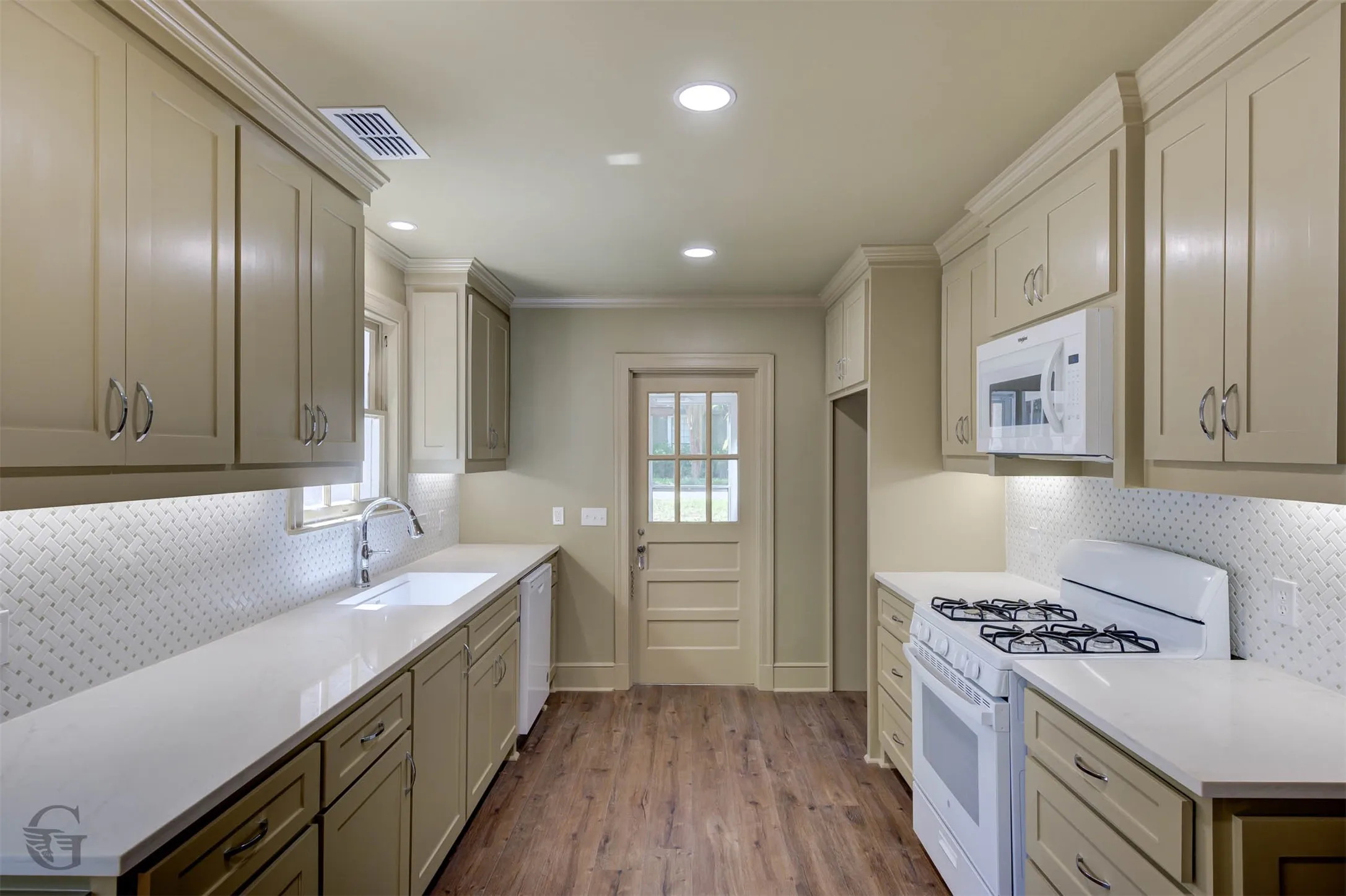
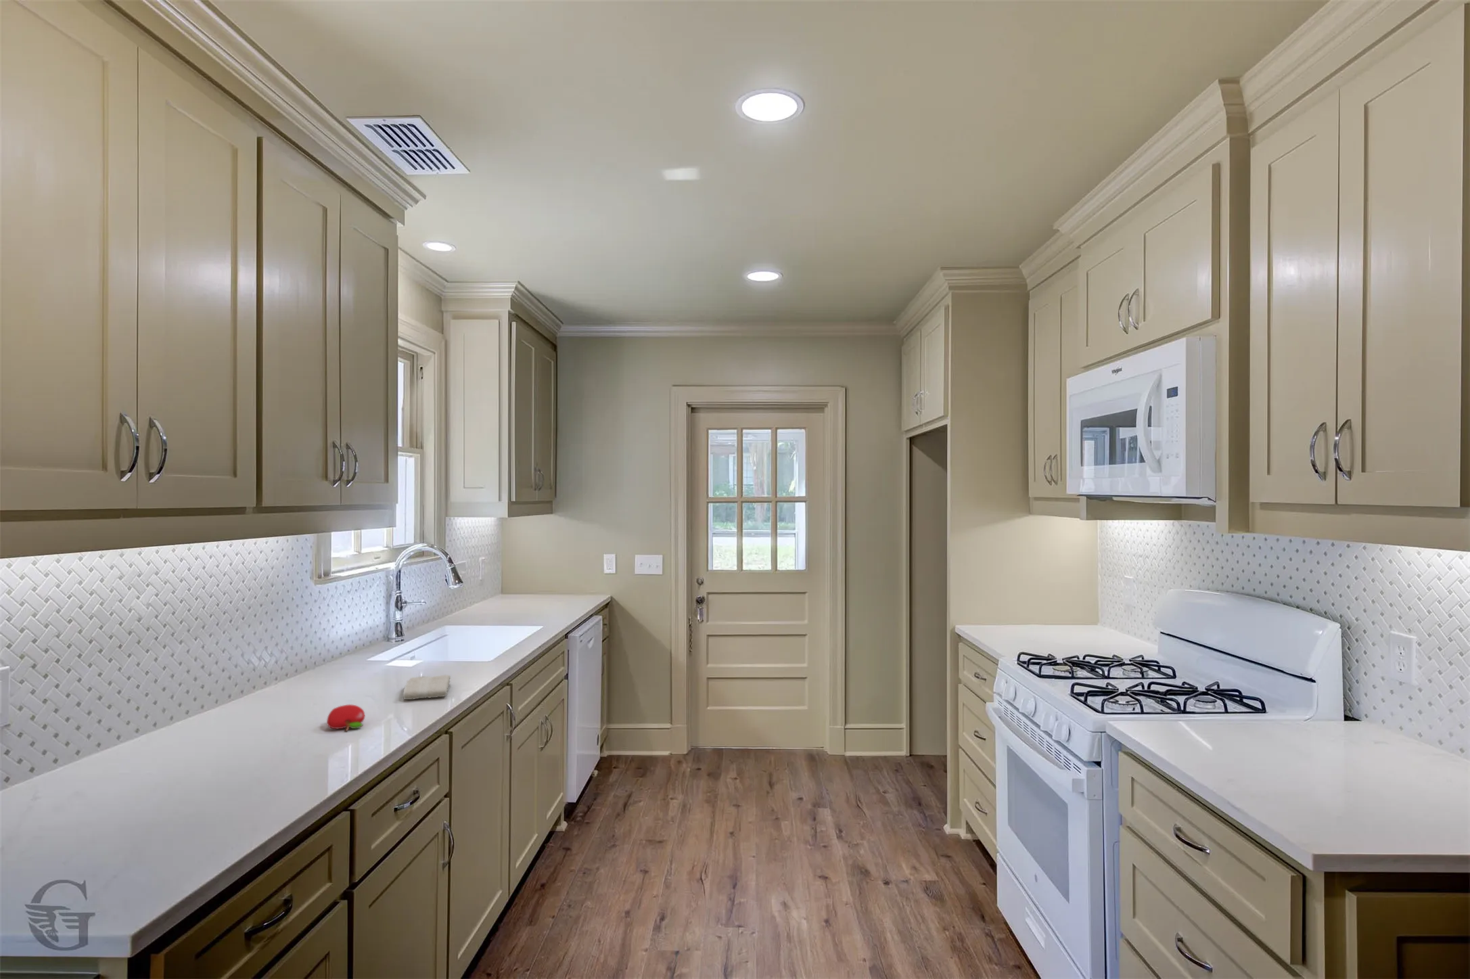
+ fruit [327,704,365,731]
+ washcloth [403,674,451,700]
